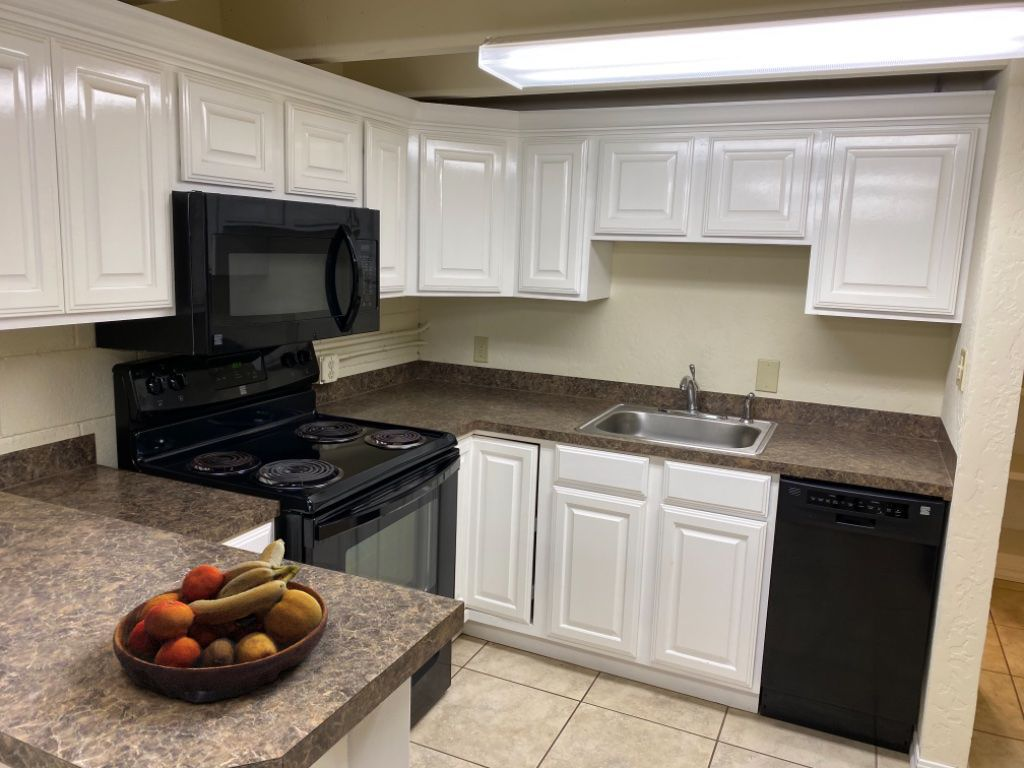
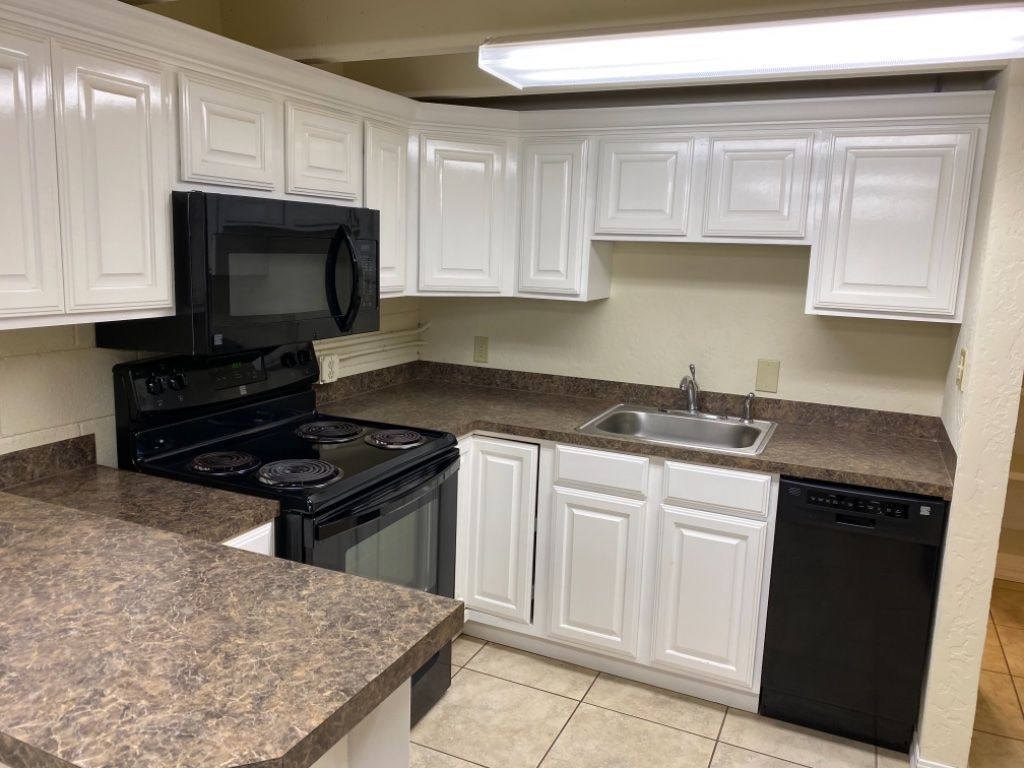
- fruit bowl [112,538,329,704]
